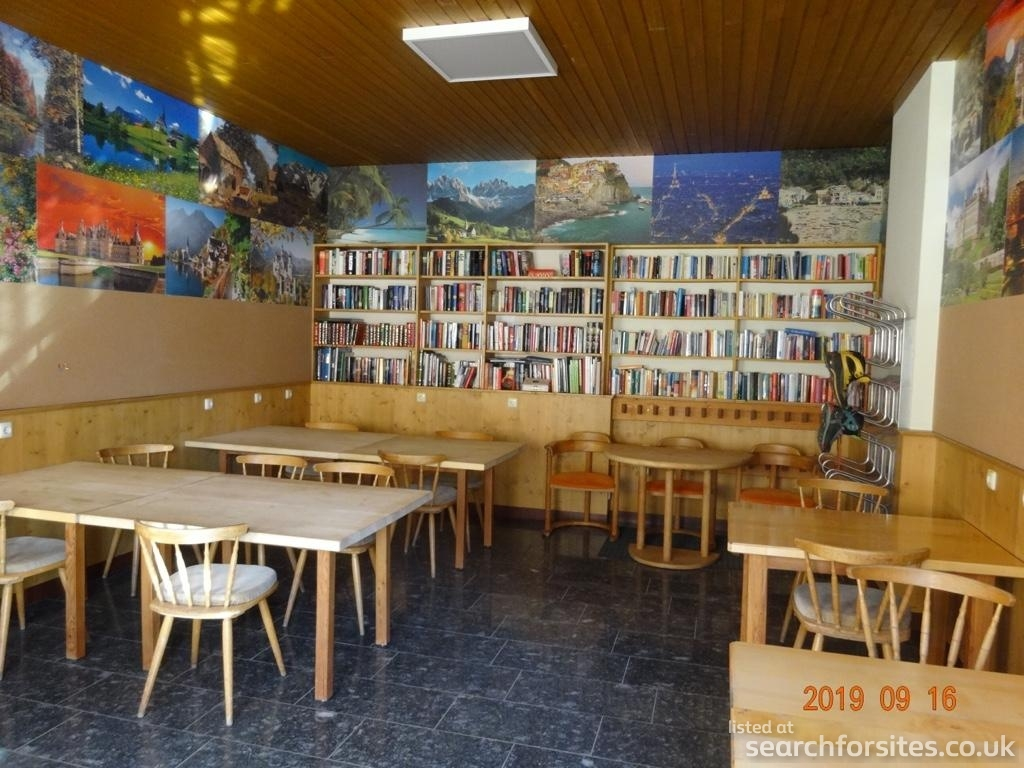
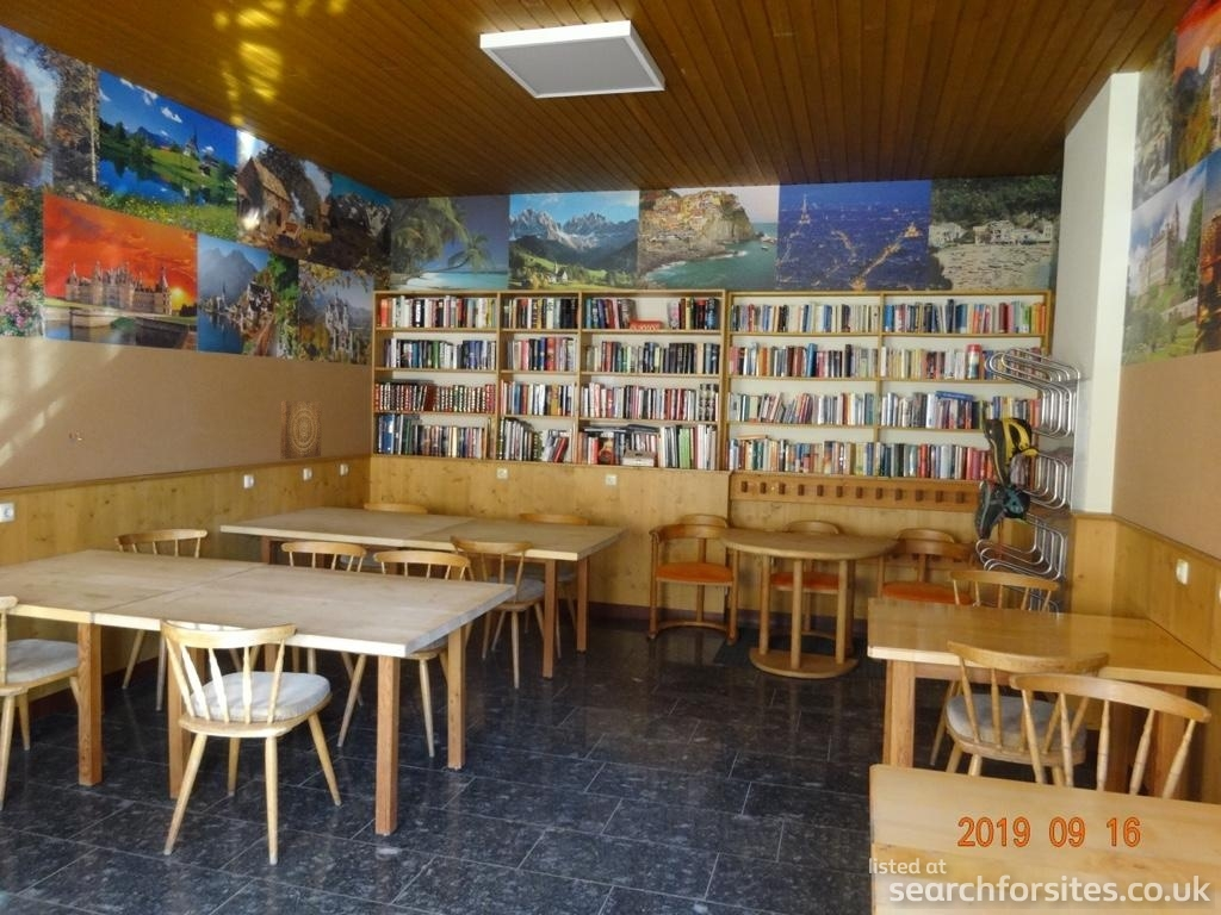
+ wall art [279,399,323,460]
